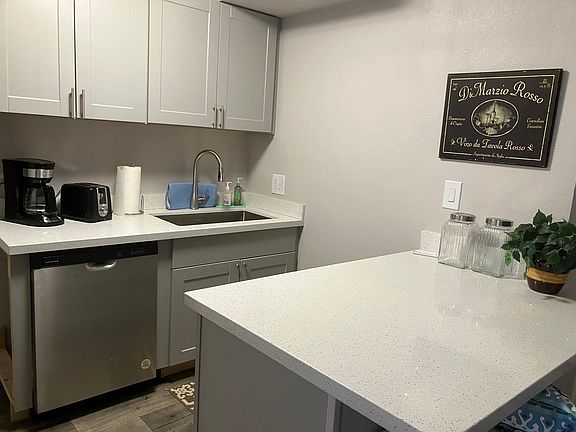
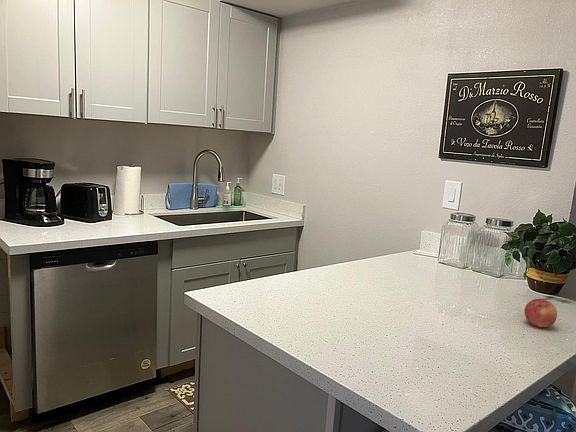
+ apple [524,298,558,328]
